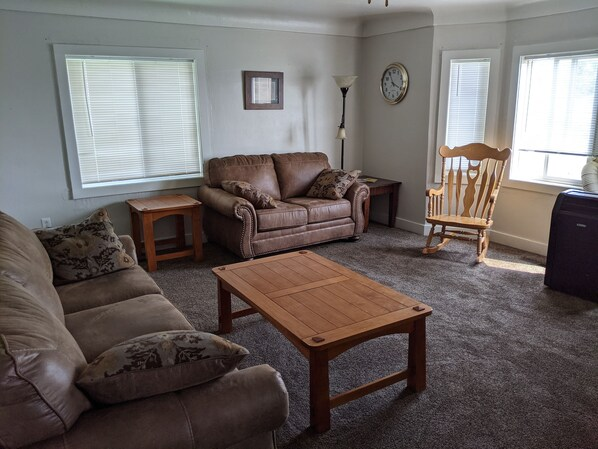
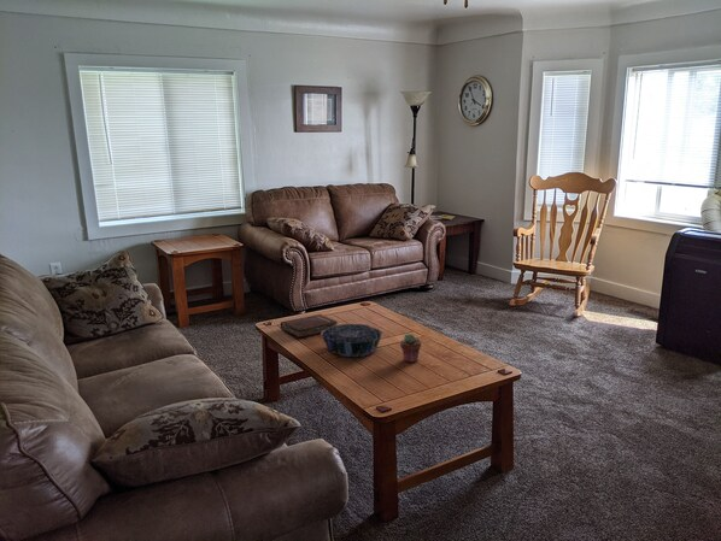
+ decorative bowl [321,323,383,358]
+ potted succulent [399,333,422,364]
+ hardback book [280,313,339,339]
